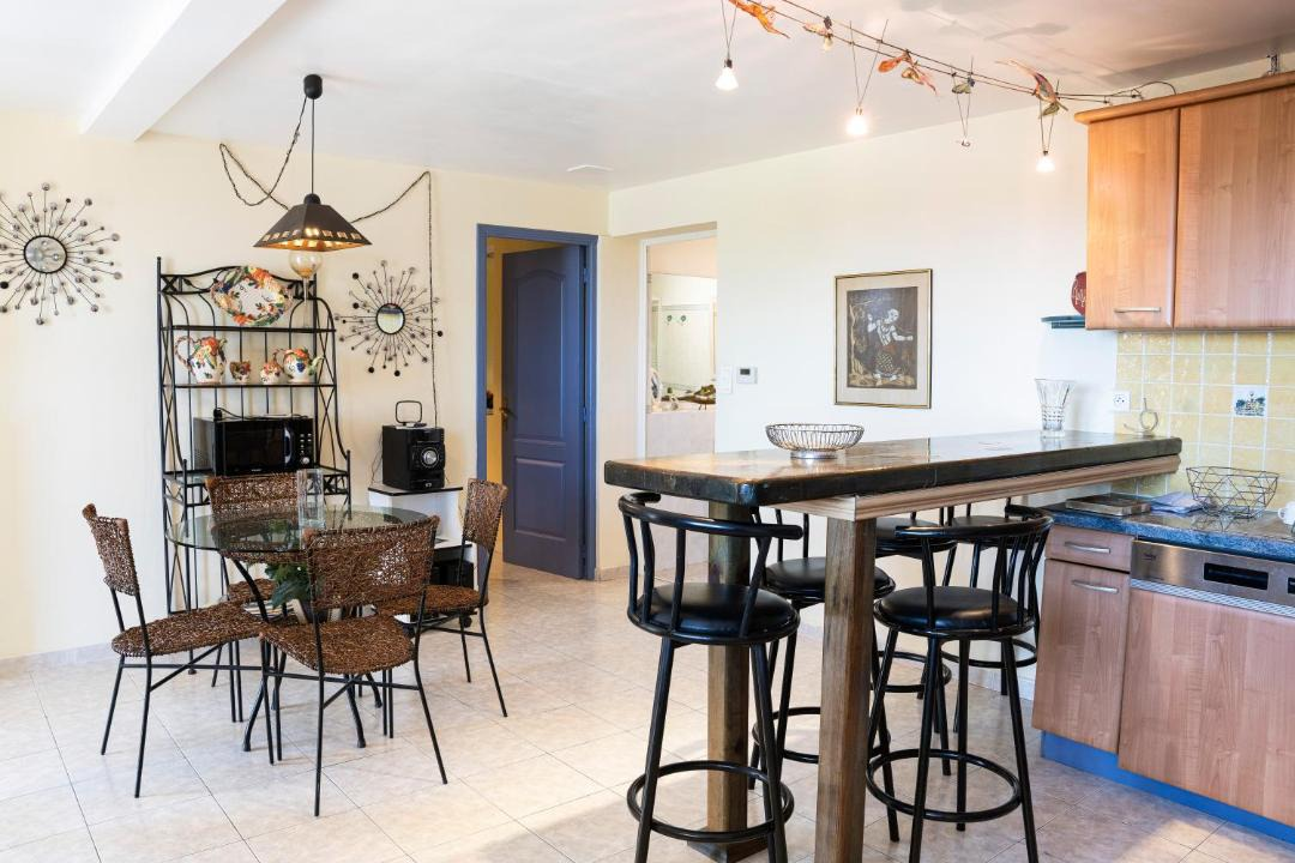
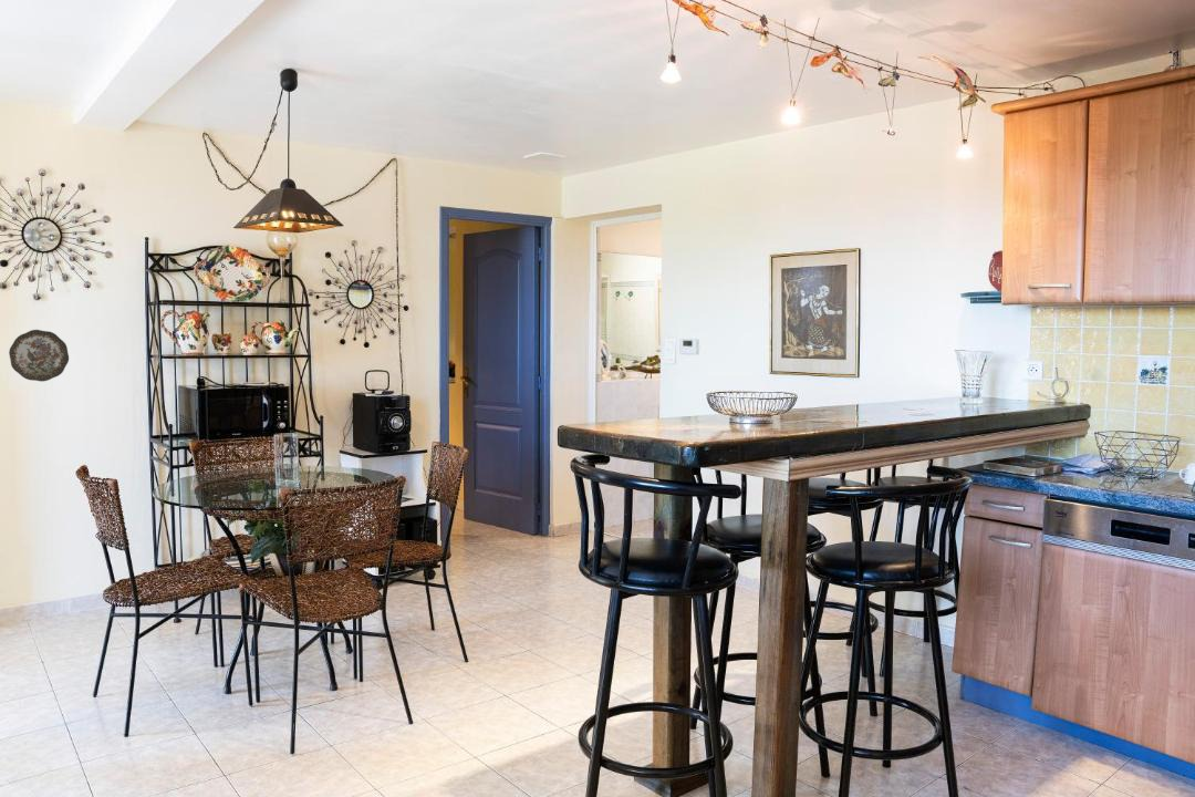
+ decorative plate [8,329,70,383]
